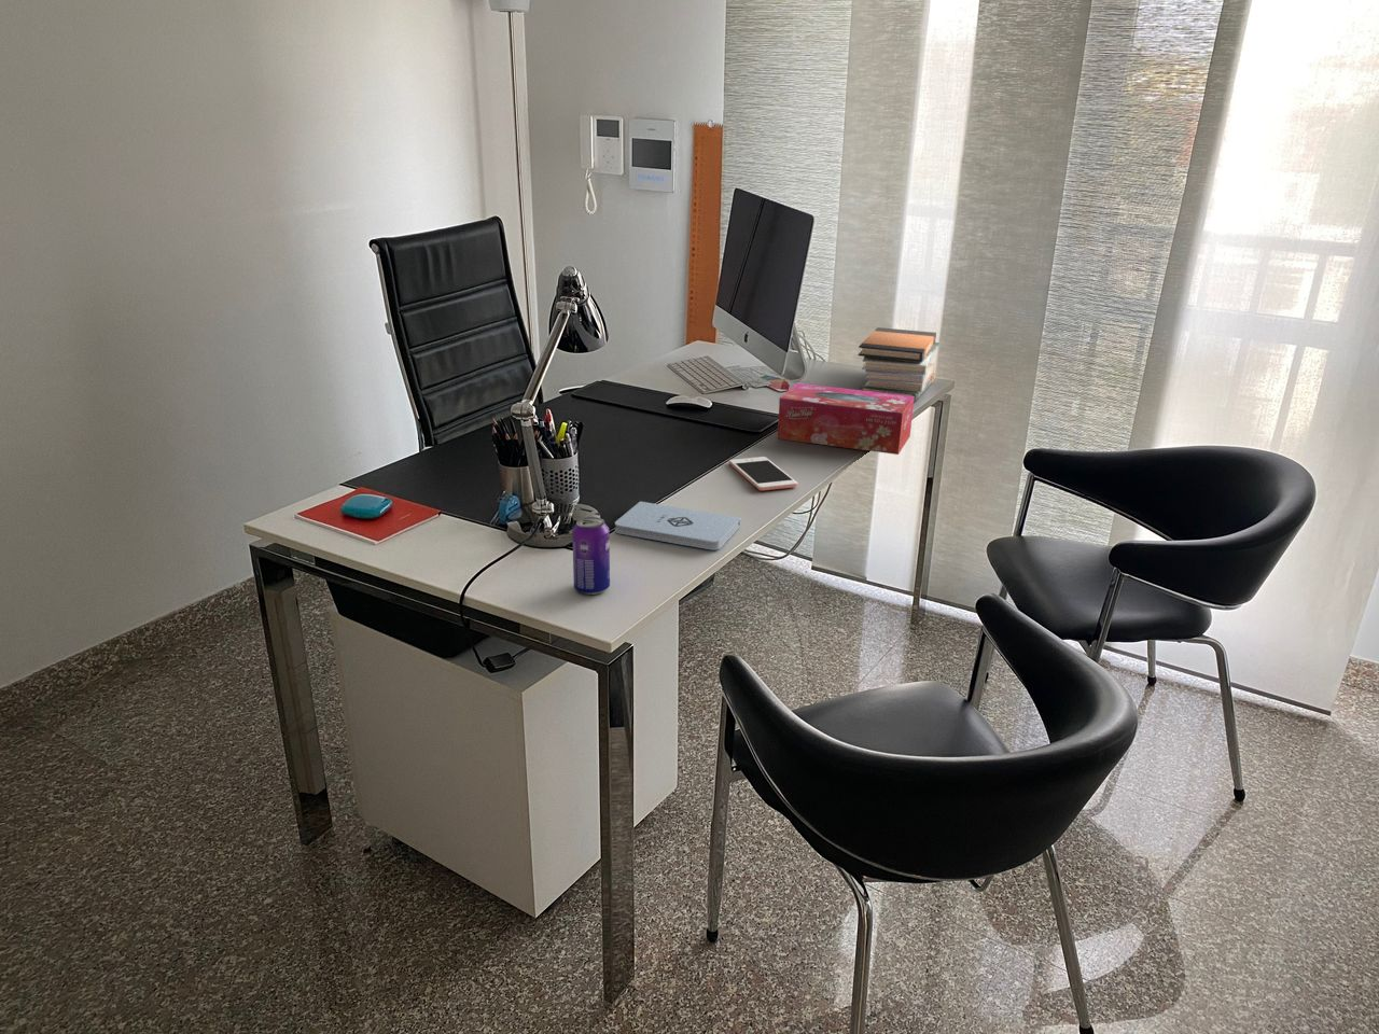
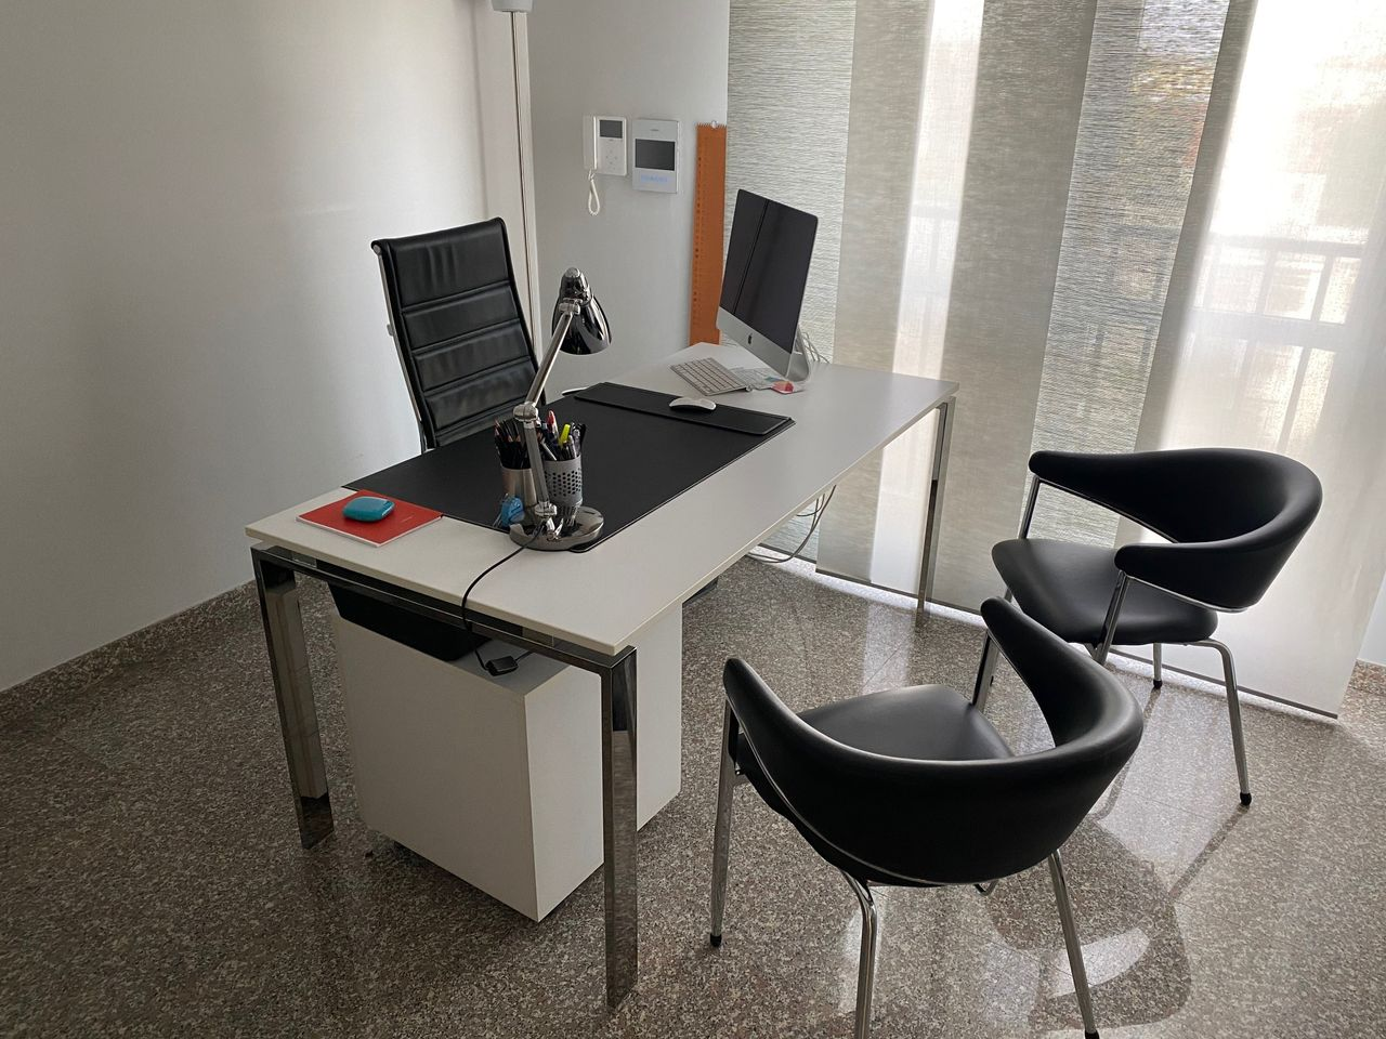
- cell phone [729,455,798,491]
- beverage can [571,516,611,595]
- tissue box [776,382,914,455]
- notepad [615,501,742,552]
- book stack [858,326,940,403]
